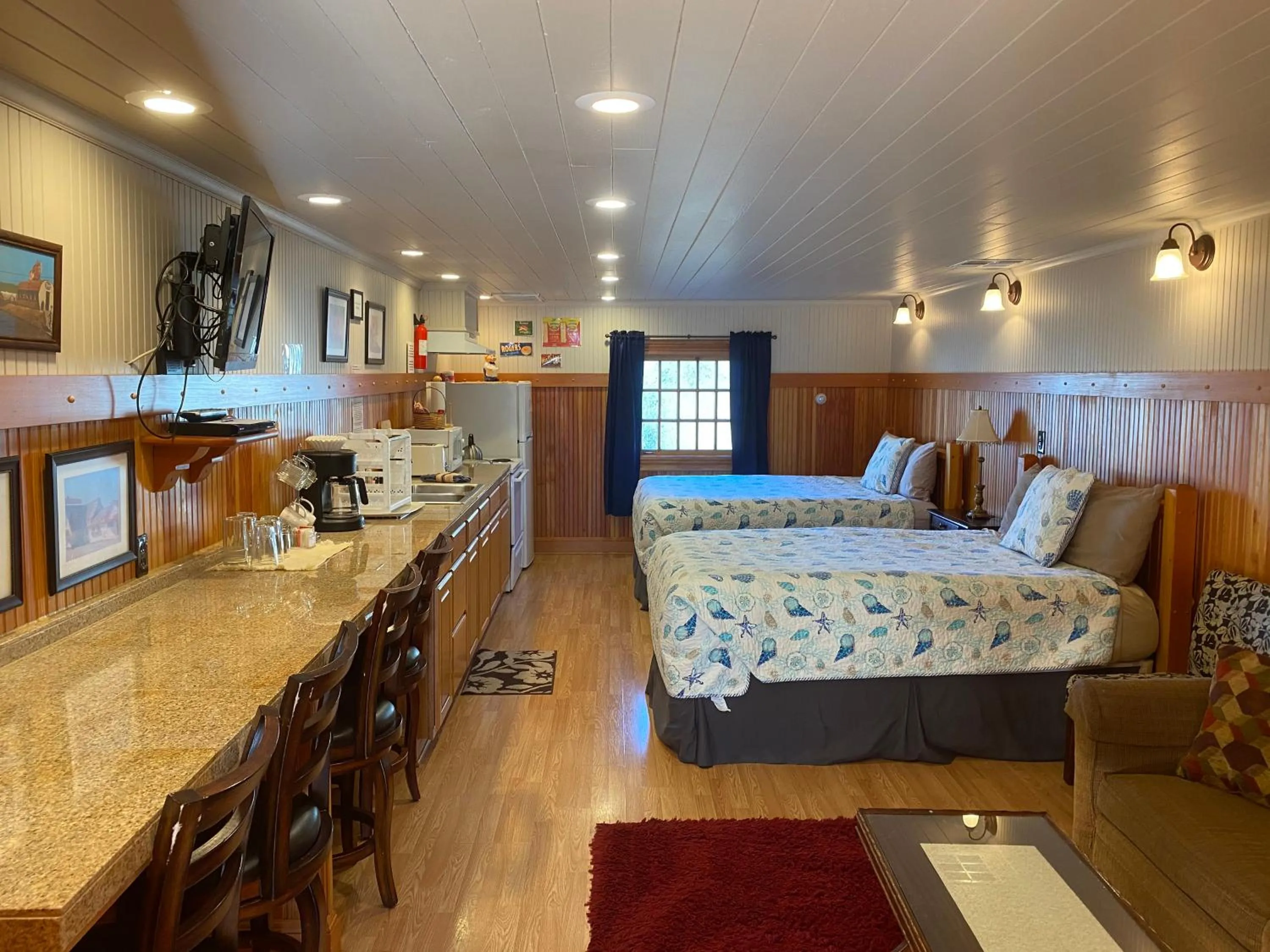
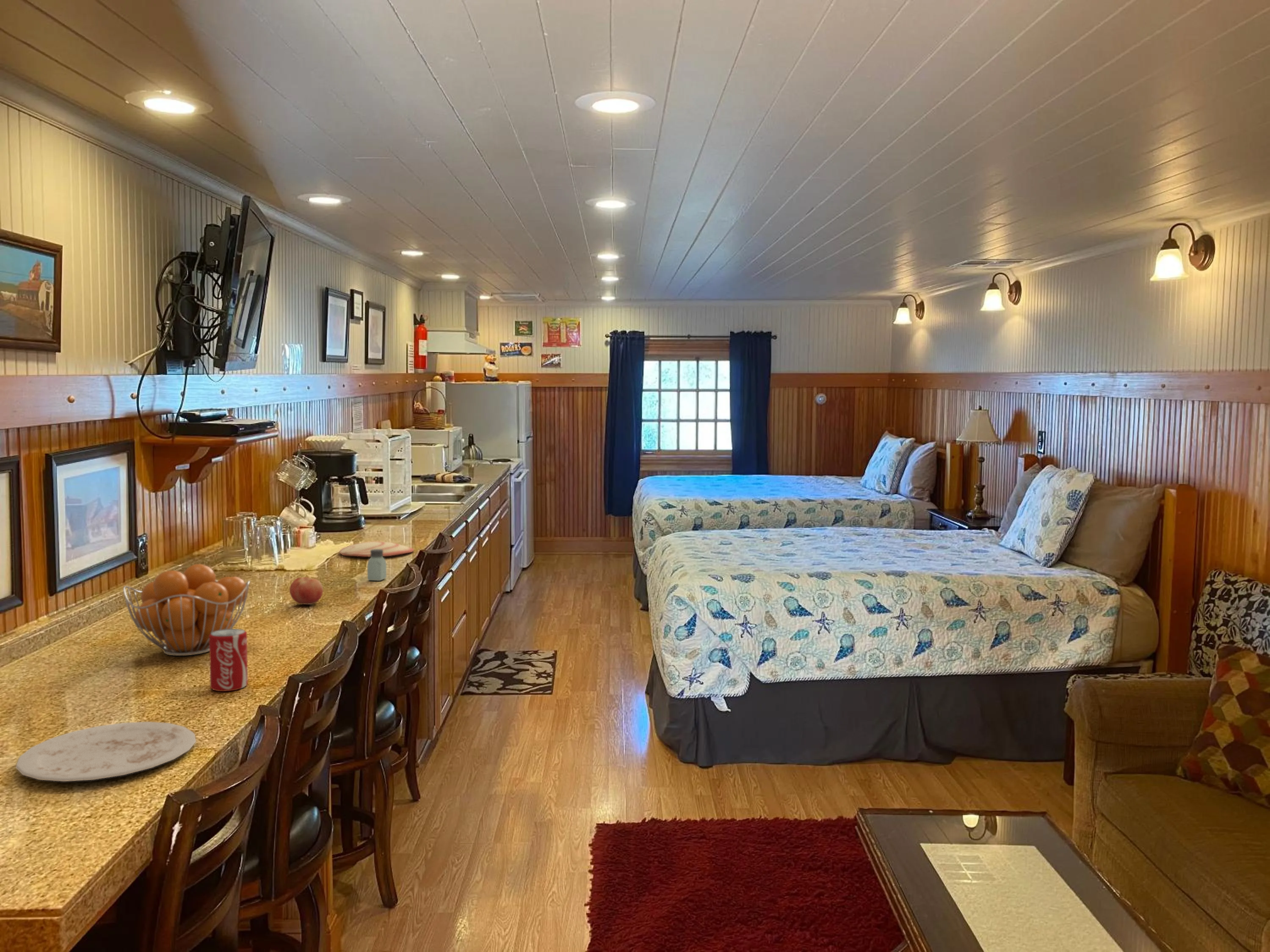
+ plate [15,721,196,782]
+ plate [339,541,414,557]
+ fruit [289,577,323,605]
+ fruit basket [123,564,250,656]
+ beverage can [209,628,248,692]
+ saltshaker [367,549,387,581]
